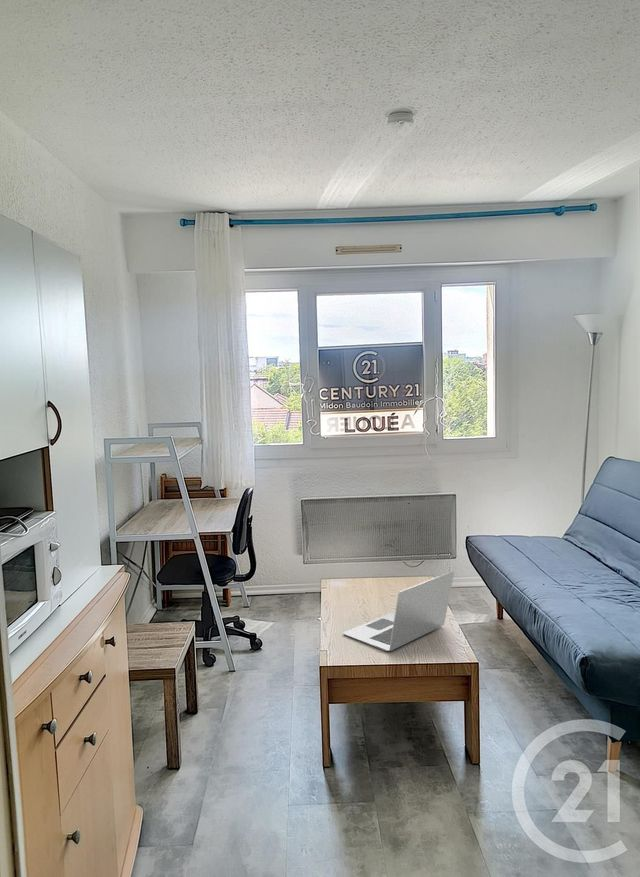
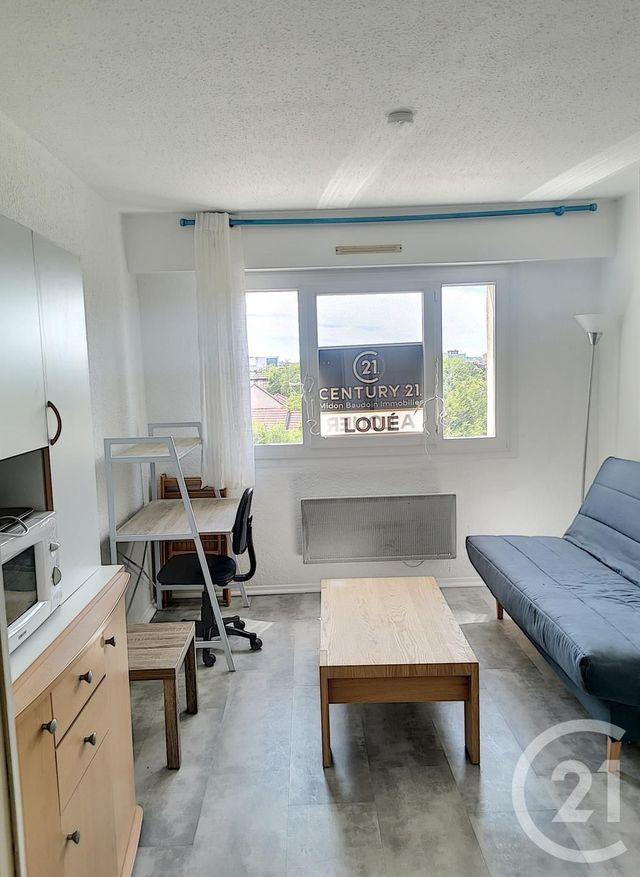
- laptop [342,570,455,652]
